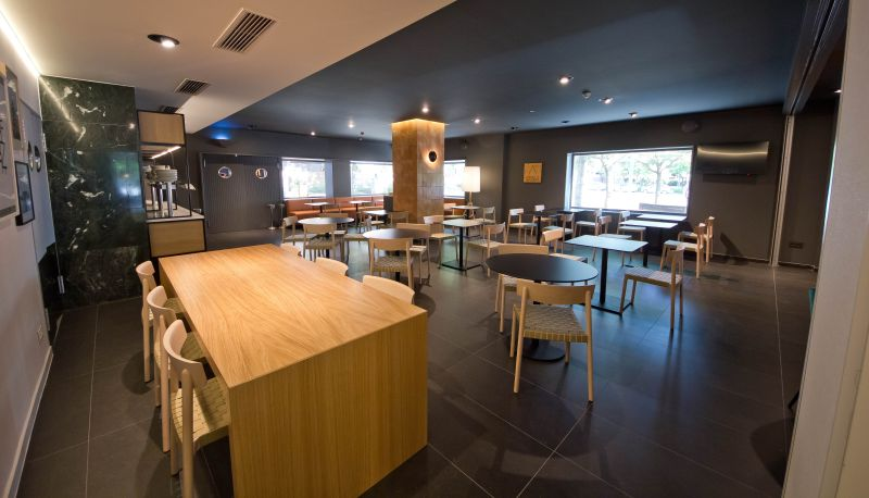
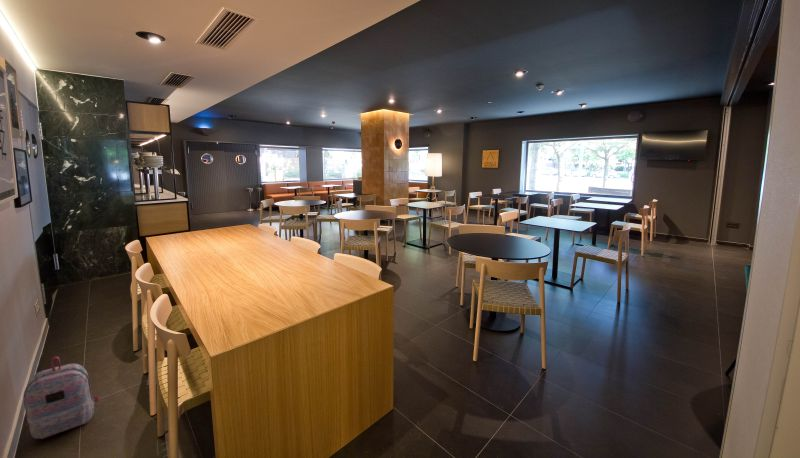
+ backpack [22,355,100,440]
